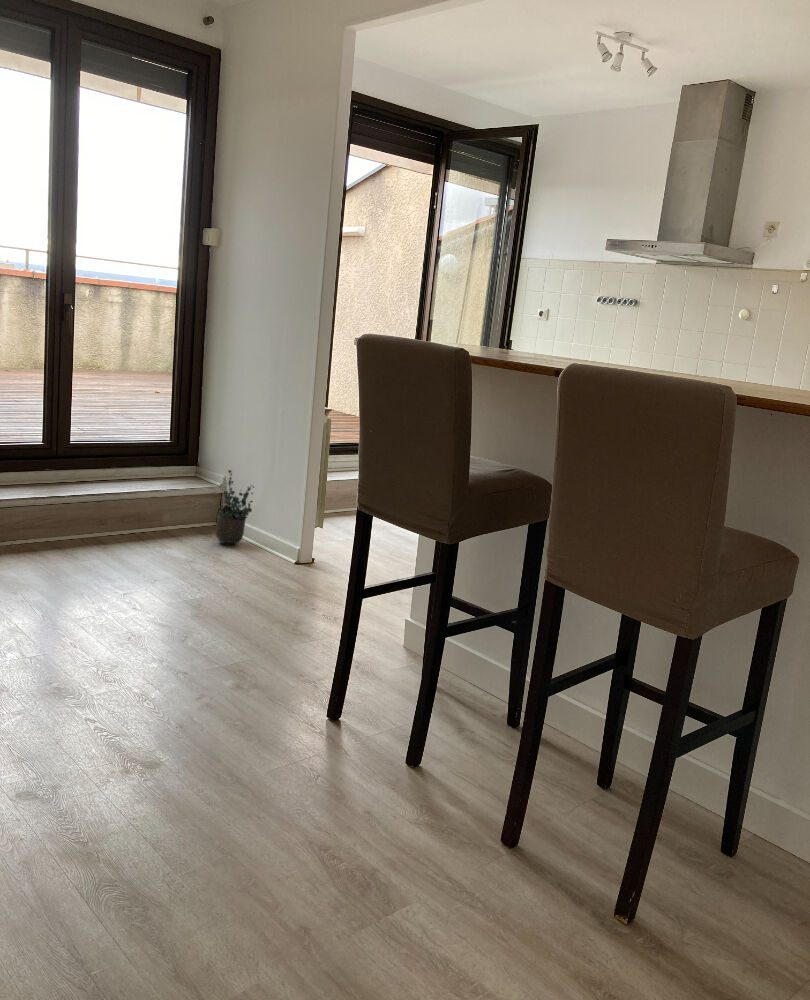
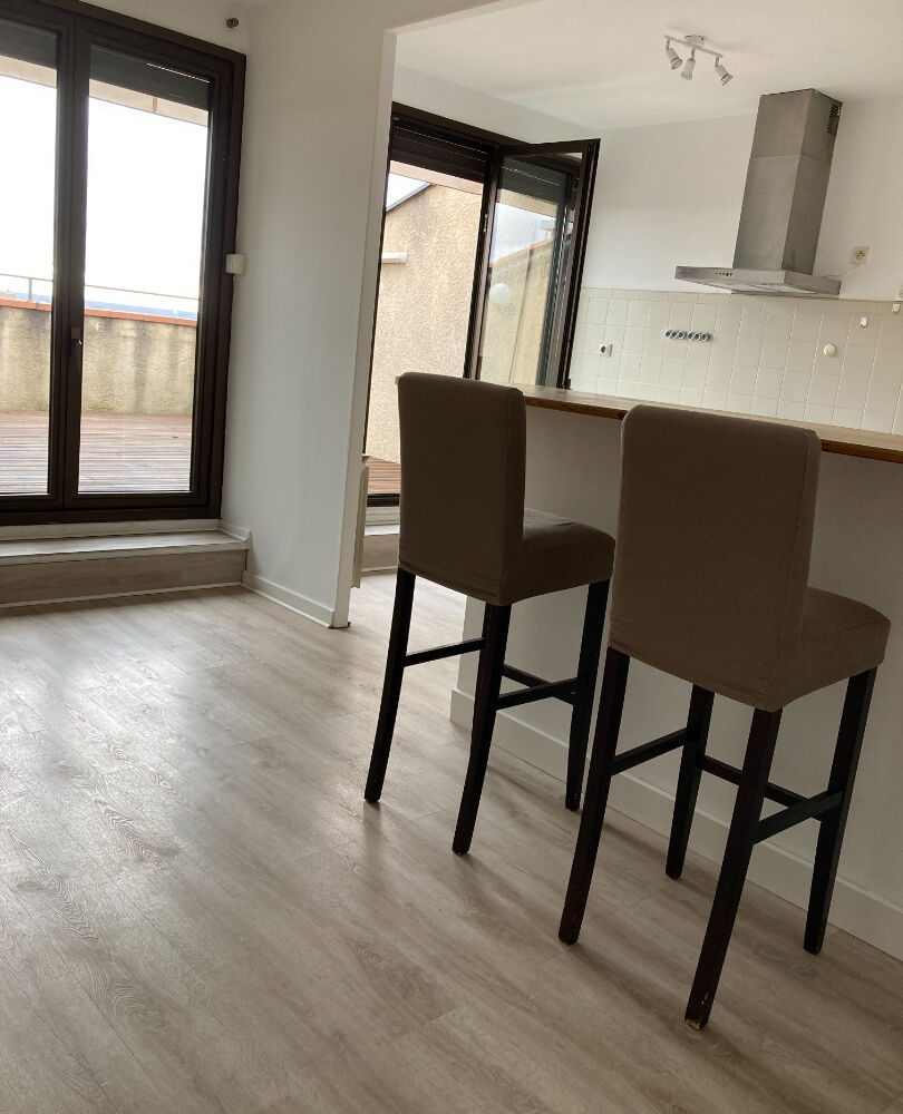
- potted plant [215,469,255,546]
